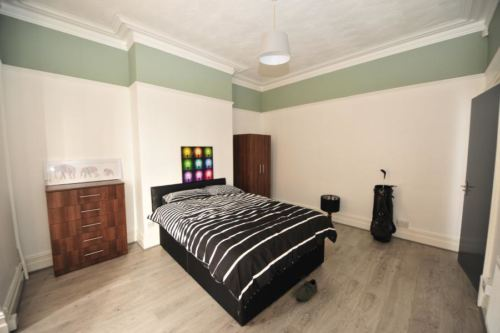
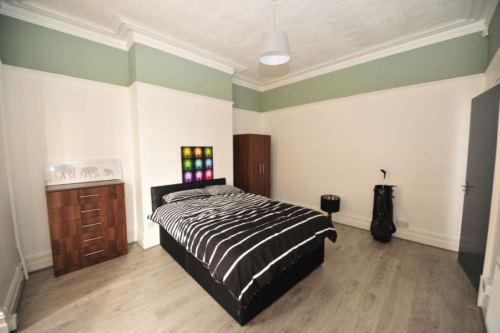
- shoe [295,276,318,302]
